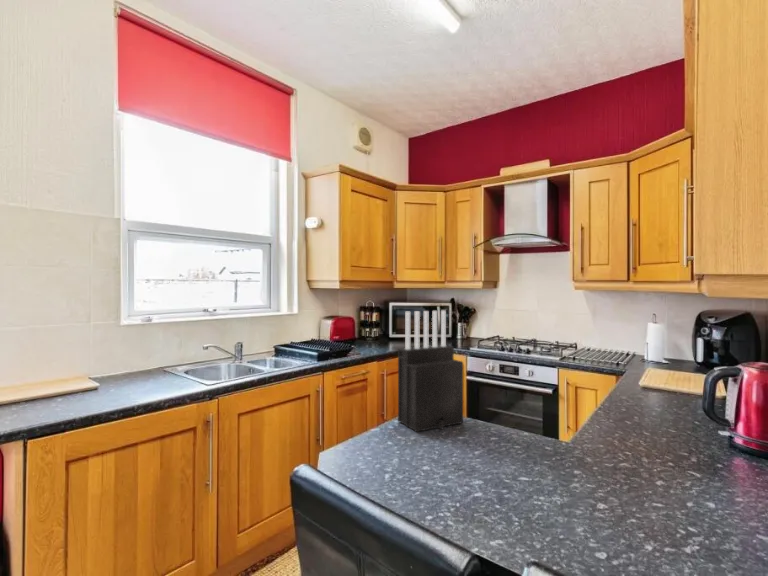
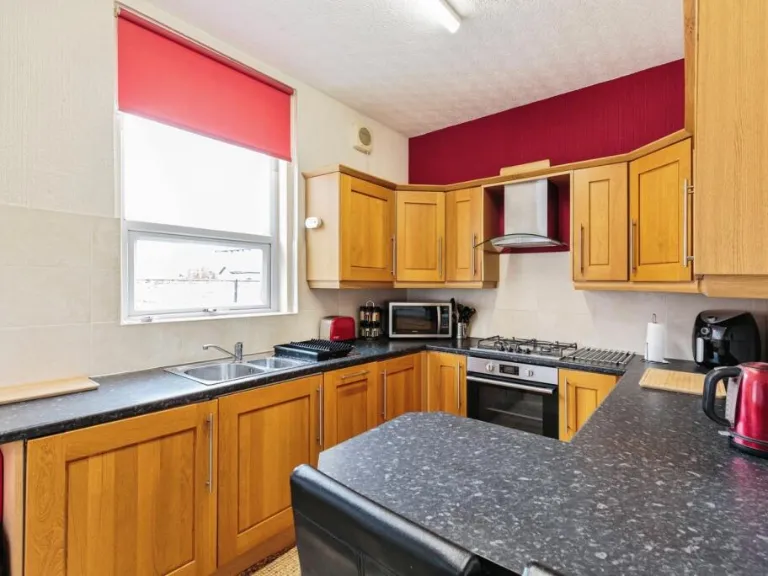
- knife block [397,309,464,433]
